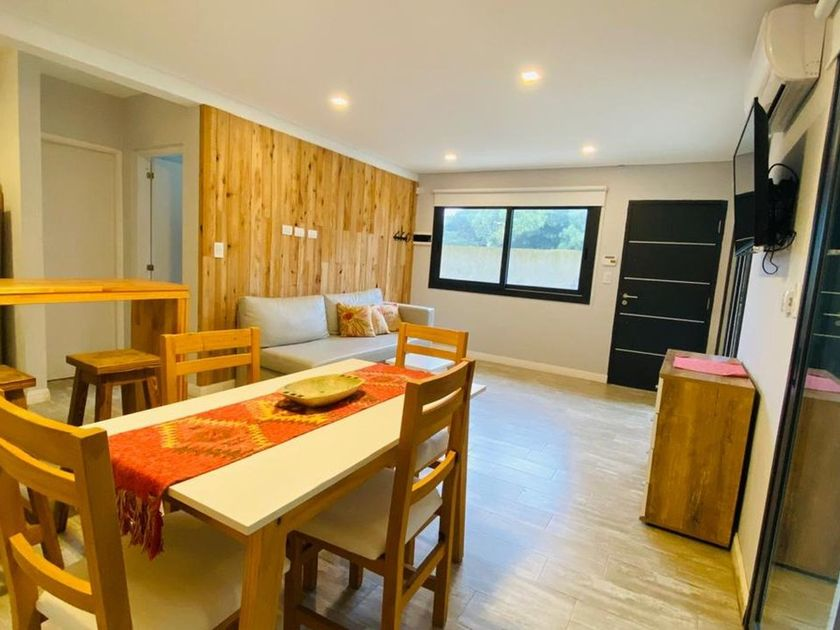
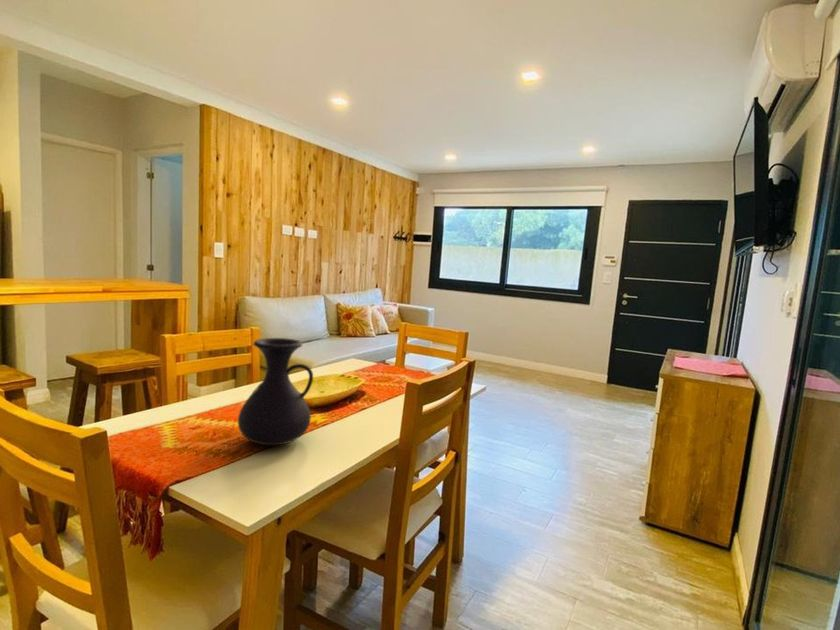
+ vase [237,337,314,446]
